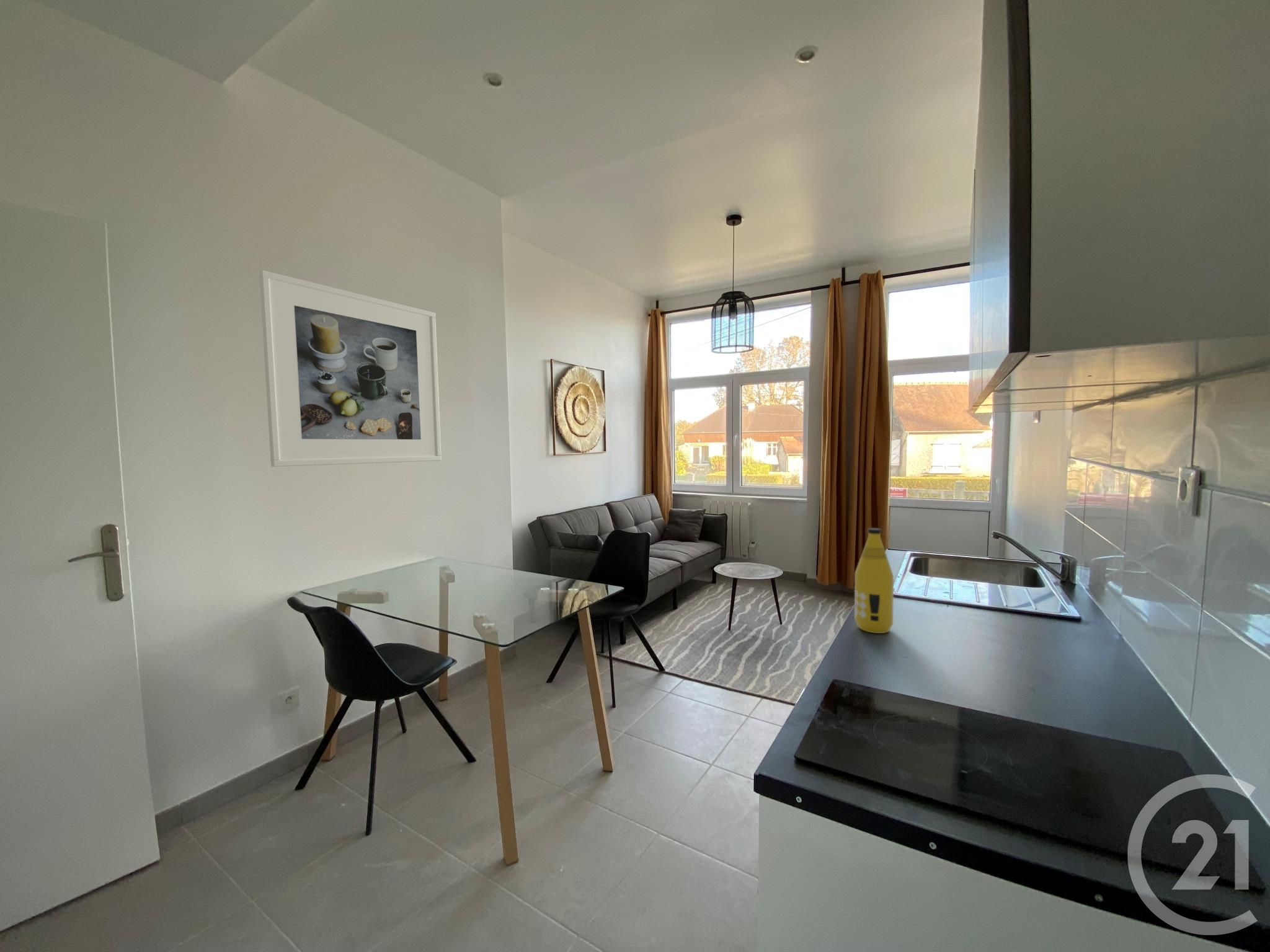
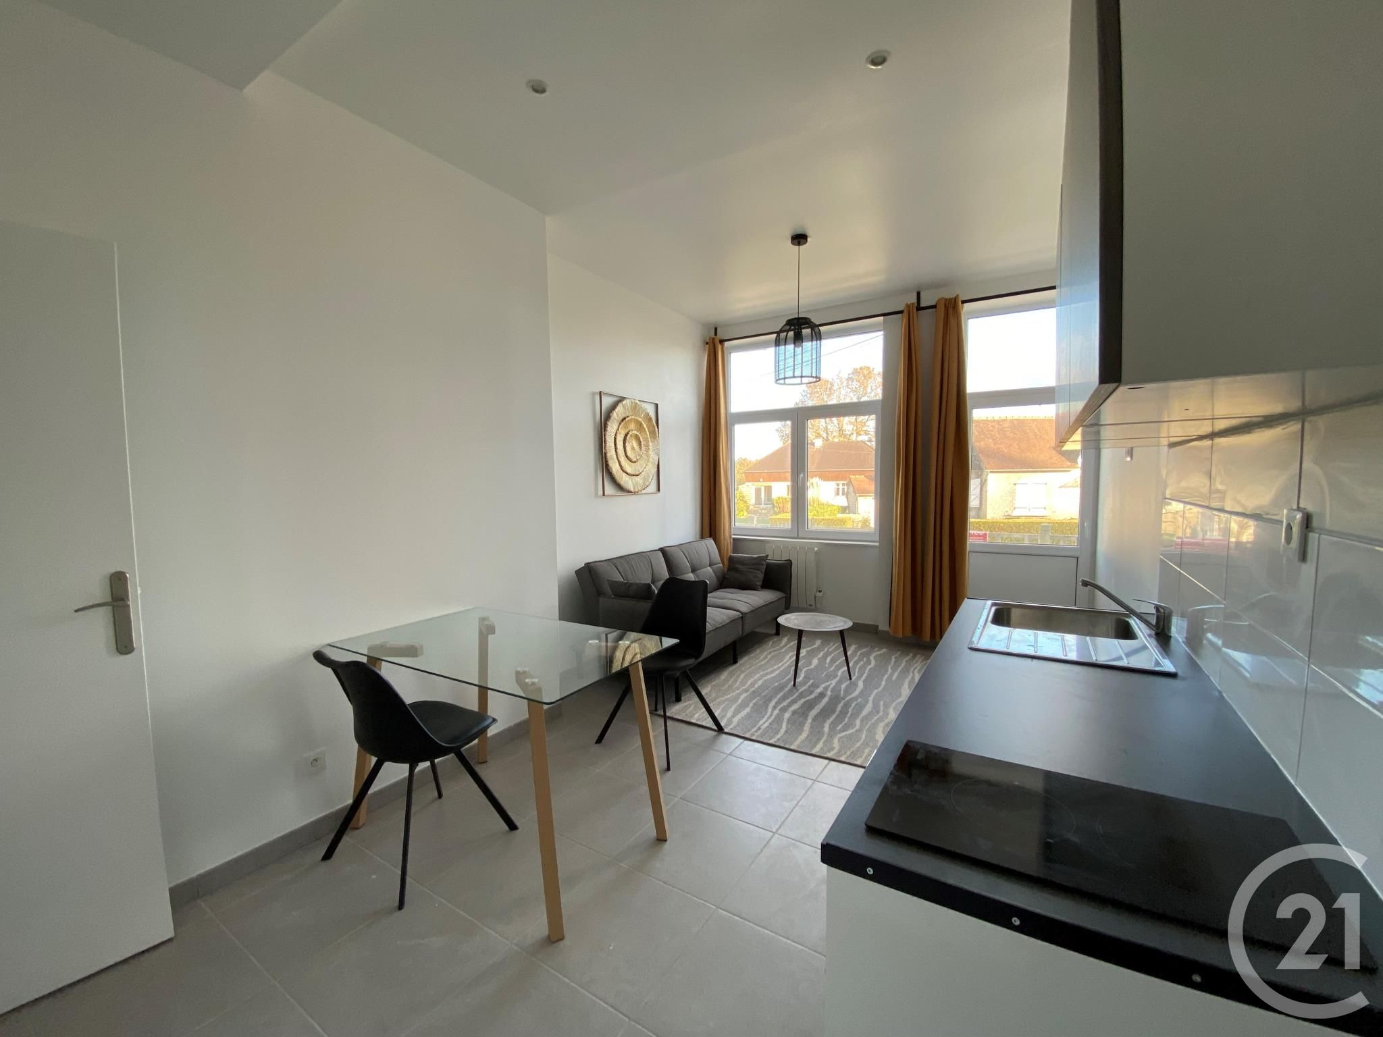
- bottle [854,527,894,634]
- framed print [259,270,442,467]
